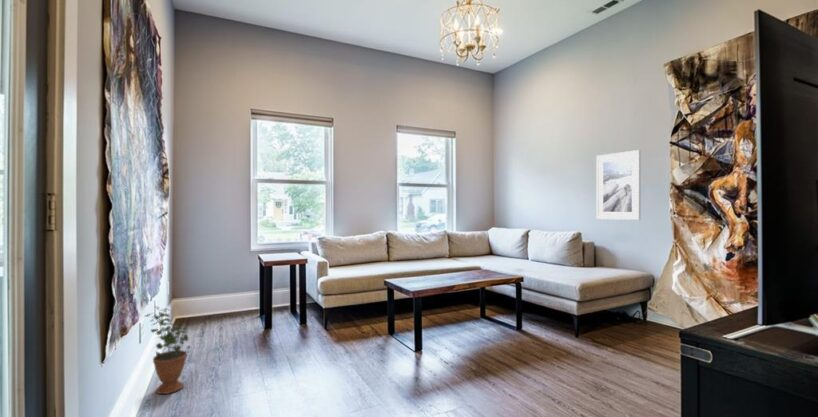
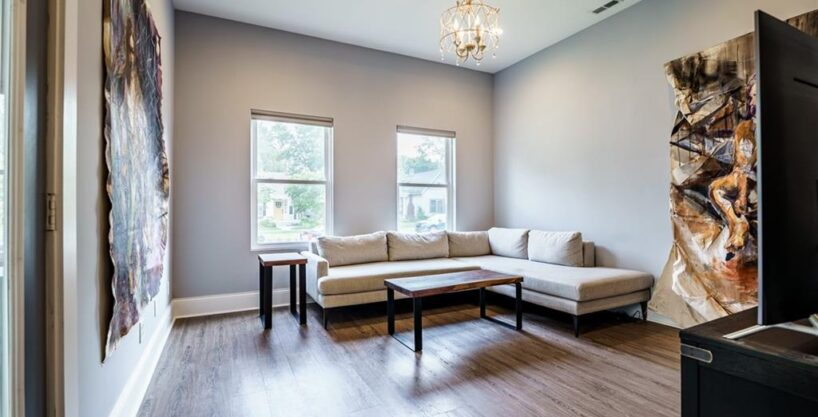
- potted plant [143,305,190,395]
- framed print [595,149,641,221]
